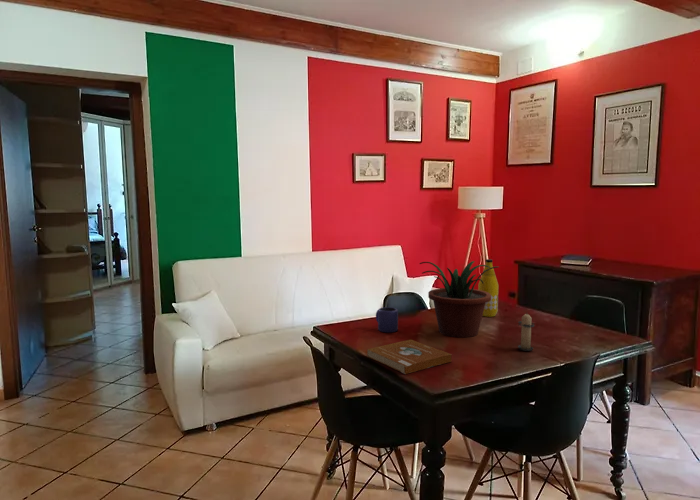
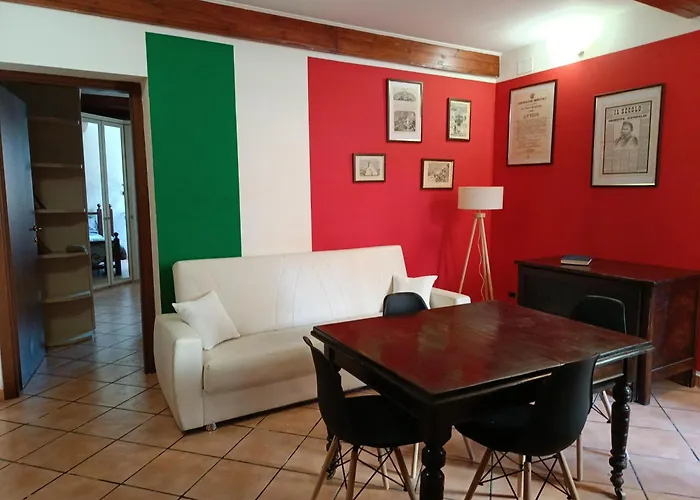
- bottle [477,258,500,318]
- book [366,339,452,375]
- potted plant [419,260,499,338]
- candle [517,313,535,352]
- mug [375,306,399,333]
